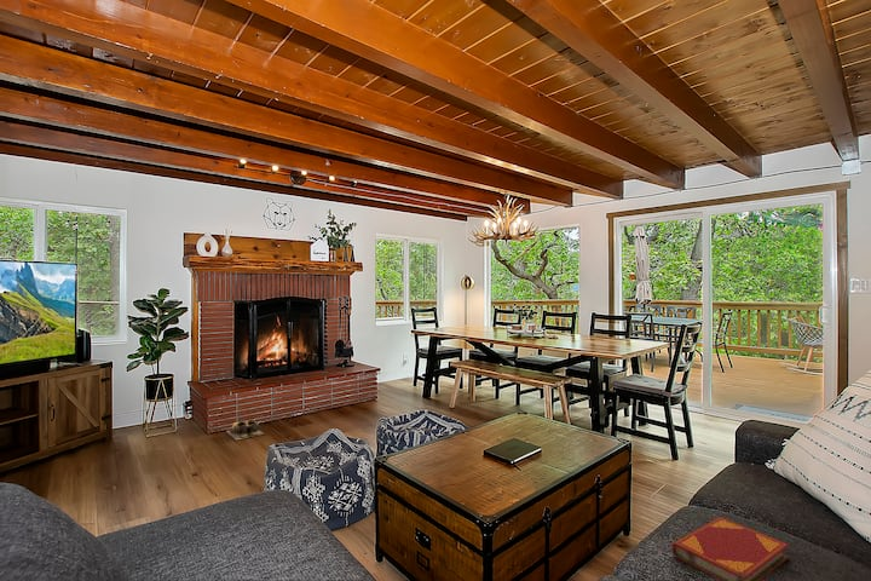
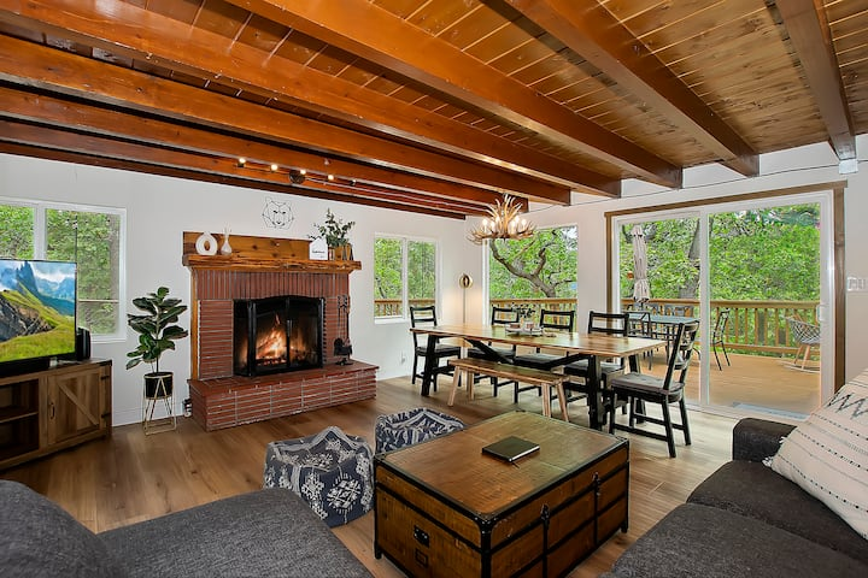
- shoes [225,419,265,441]
- hardback book [670,516,790,581]
